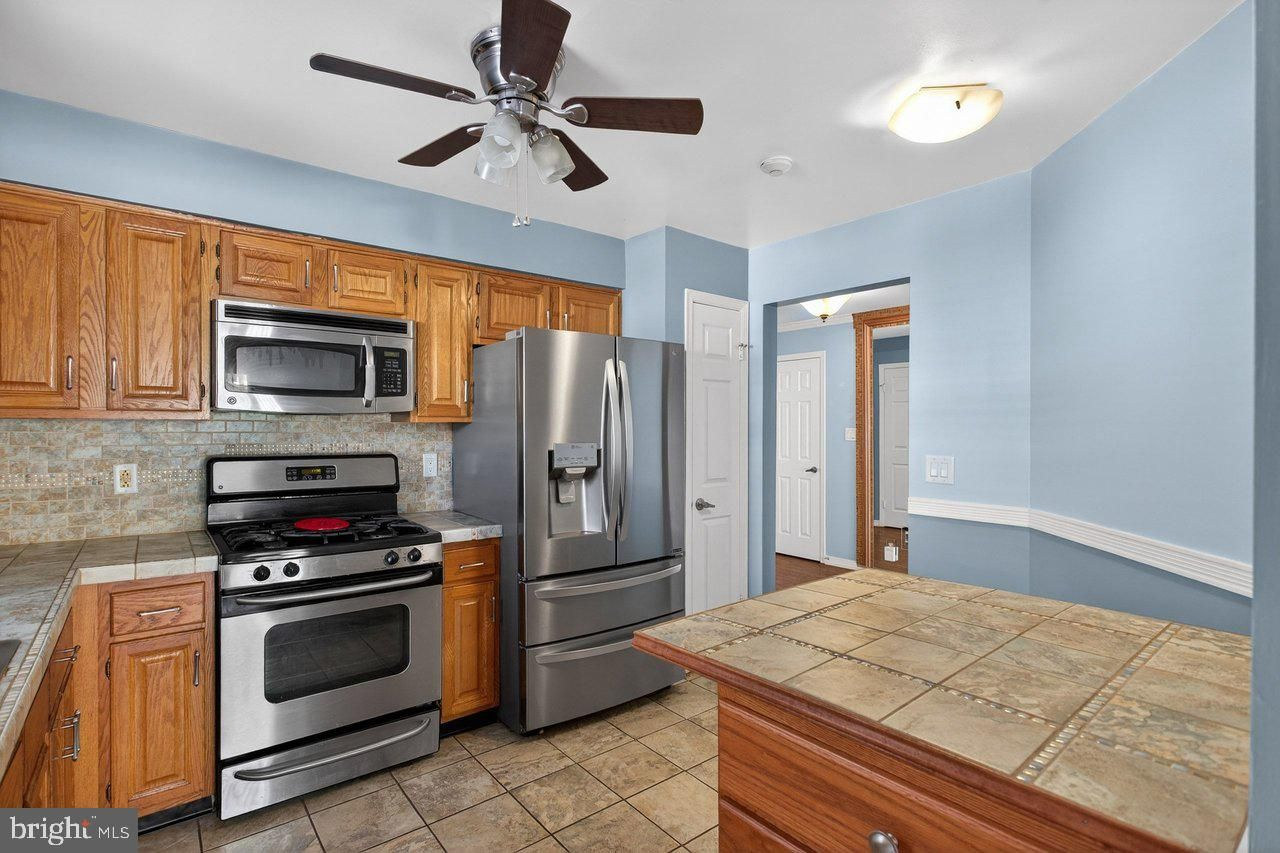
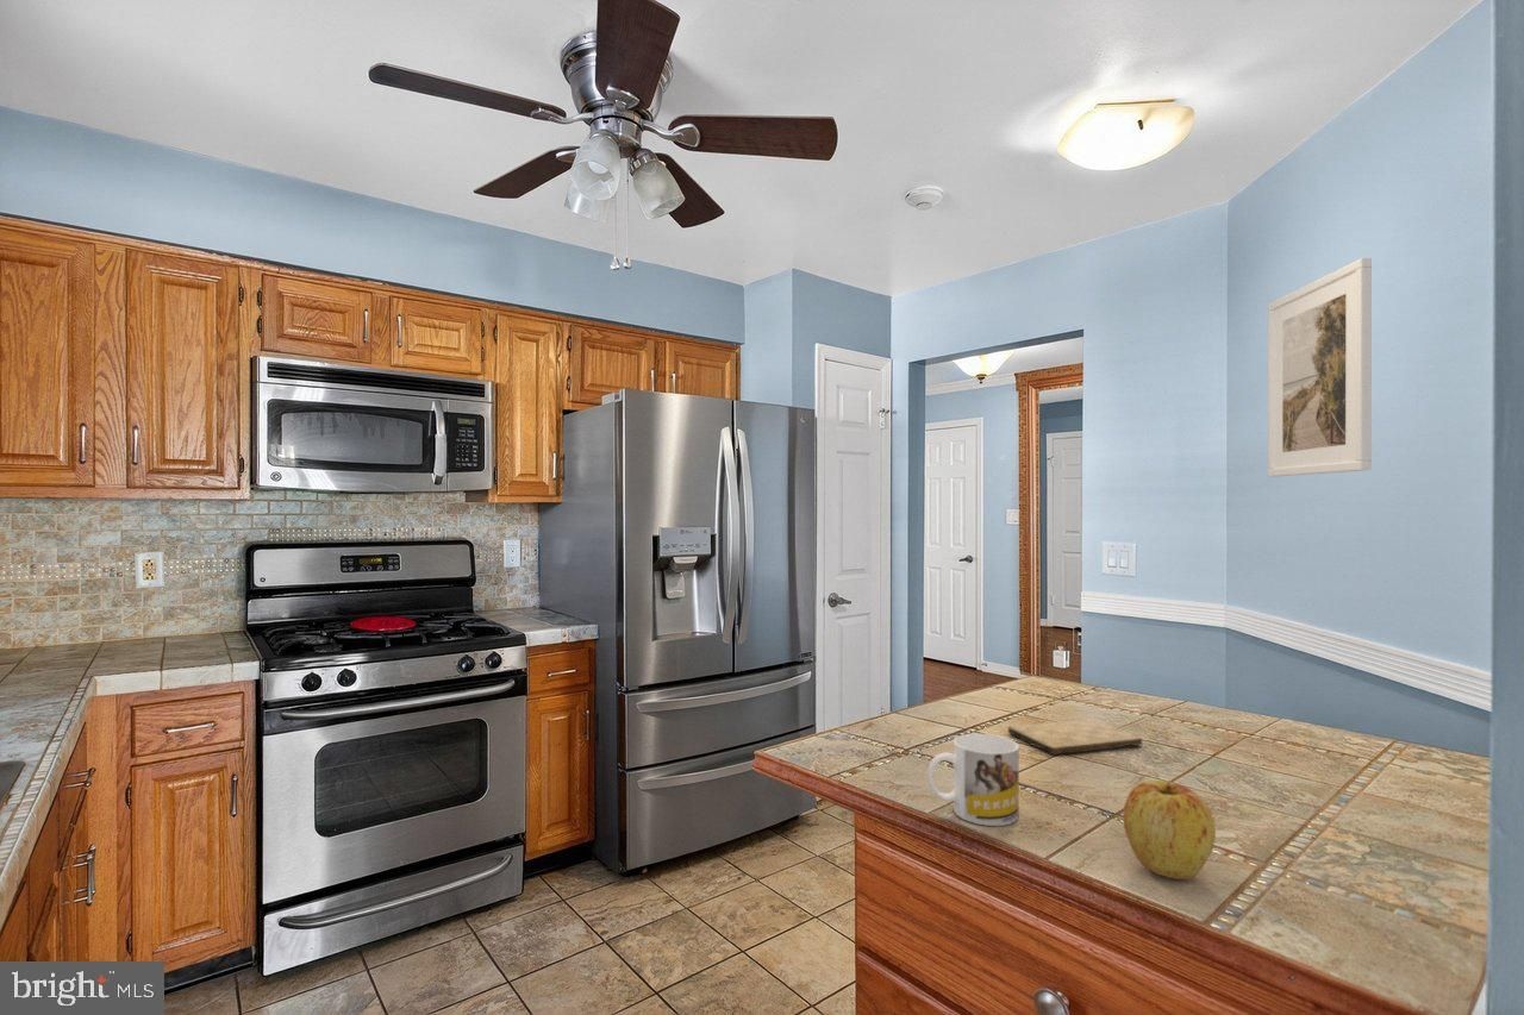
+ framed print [1267,257,1373,478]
+ apple [1122,779,1217,881]
+ cutting board [1007,718,1143,756]
+ mug [926,733,1020,827]
